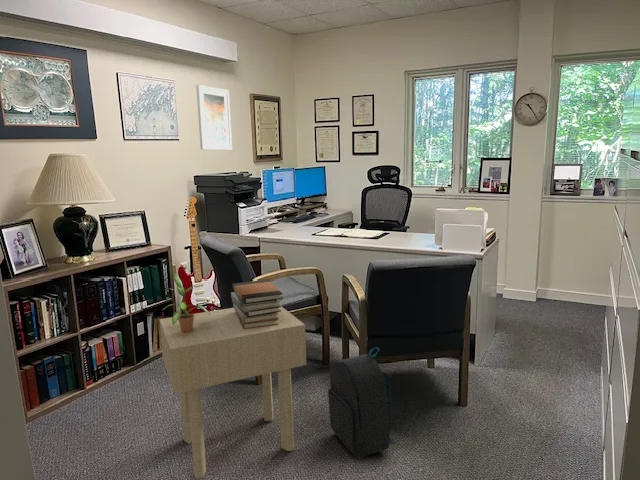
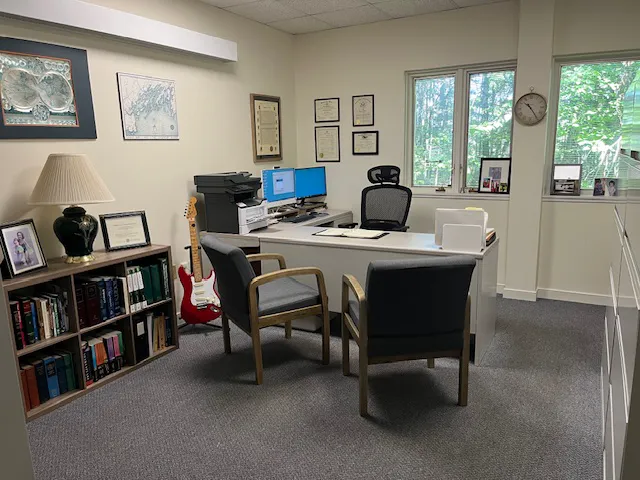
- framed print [195,84,233,151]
- backpack [327,346,395,459]
- potted plant [161,272,211,333]
- side table [158,306,307,479]
- book stack [230,279,284,329]
